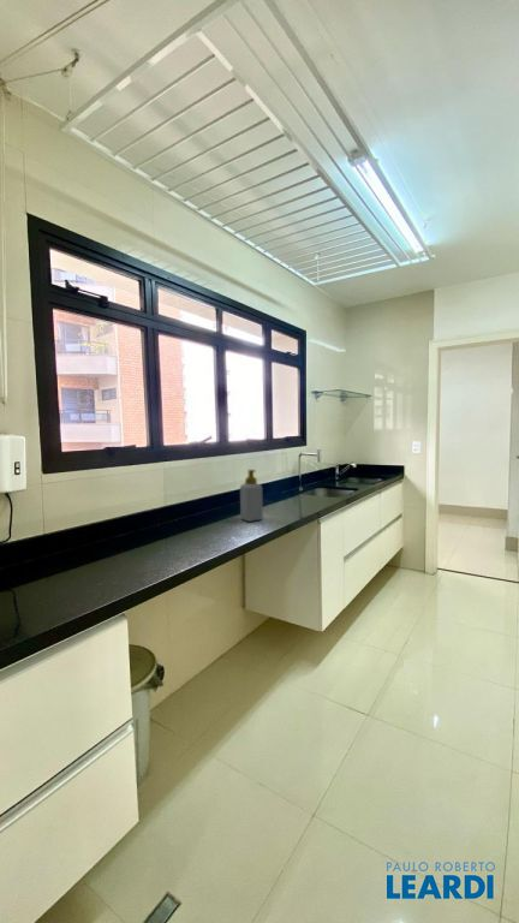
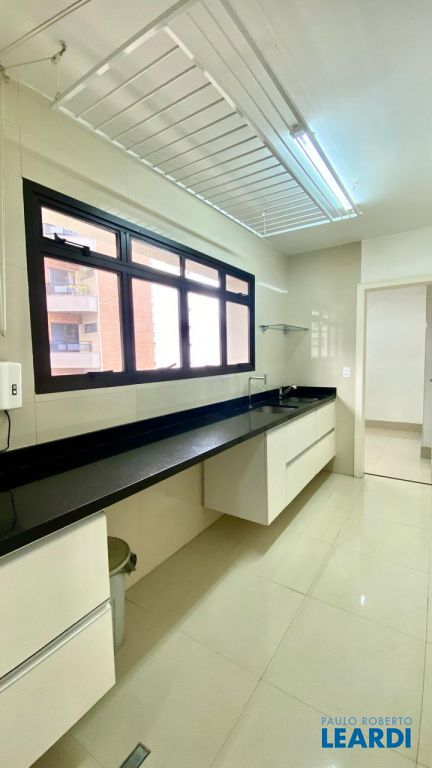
- soap bottle [239,469,264,523]
